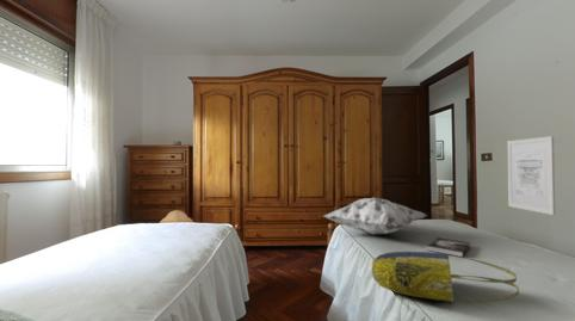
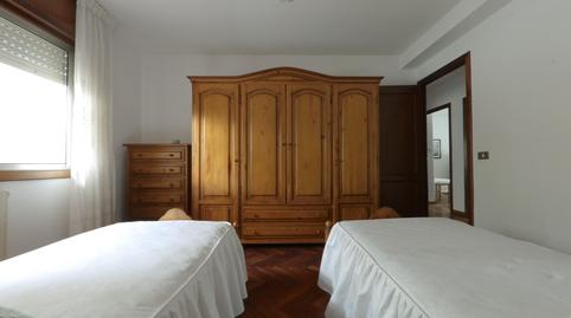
- wall art [506,135,556,216]
- book [426,236,471,258]
- decorative pillow [322,197,428,235]
- tote bag [371,251,520,304]
